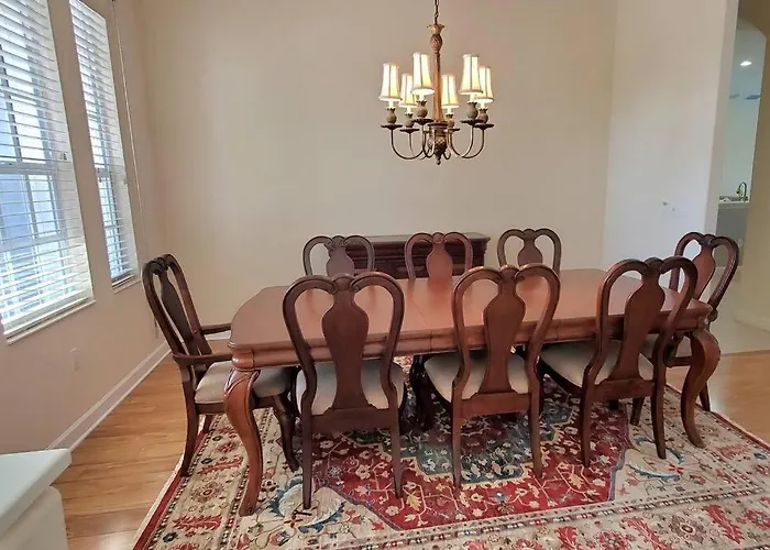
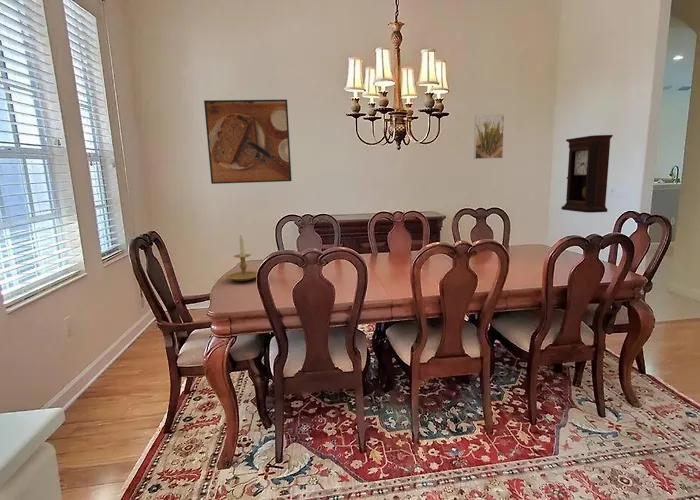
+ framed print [473,114,505,160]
+ candle holder [225,235,258,282]
+ pendulum clock [560,134,614,214]
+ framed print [203,98,293,185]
